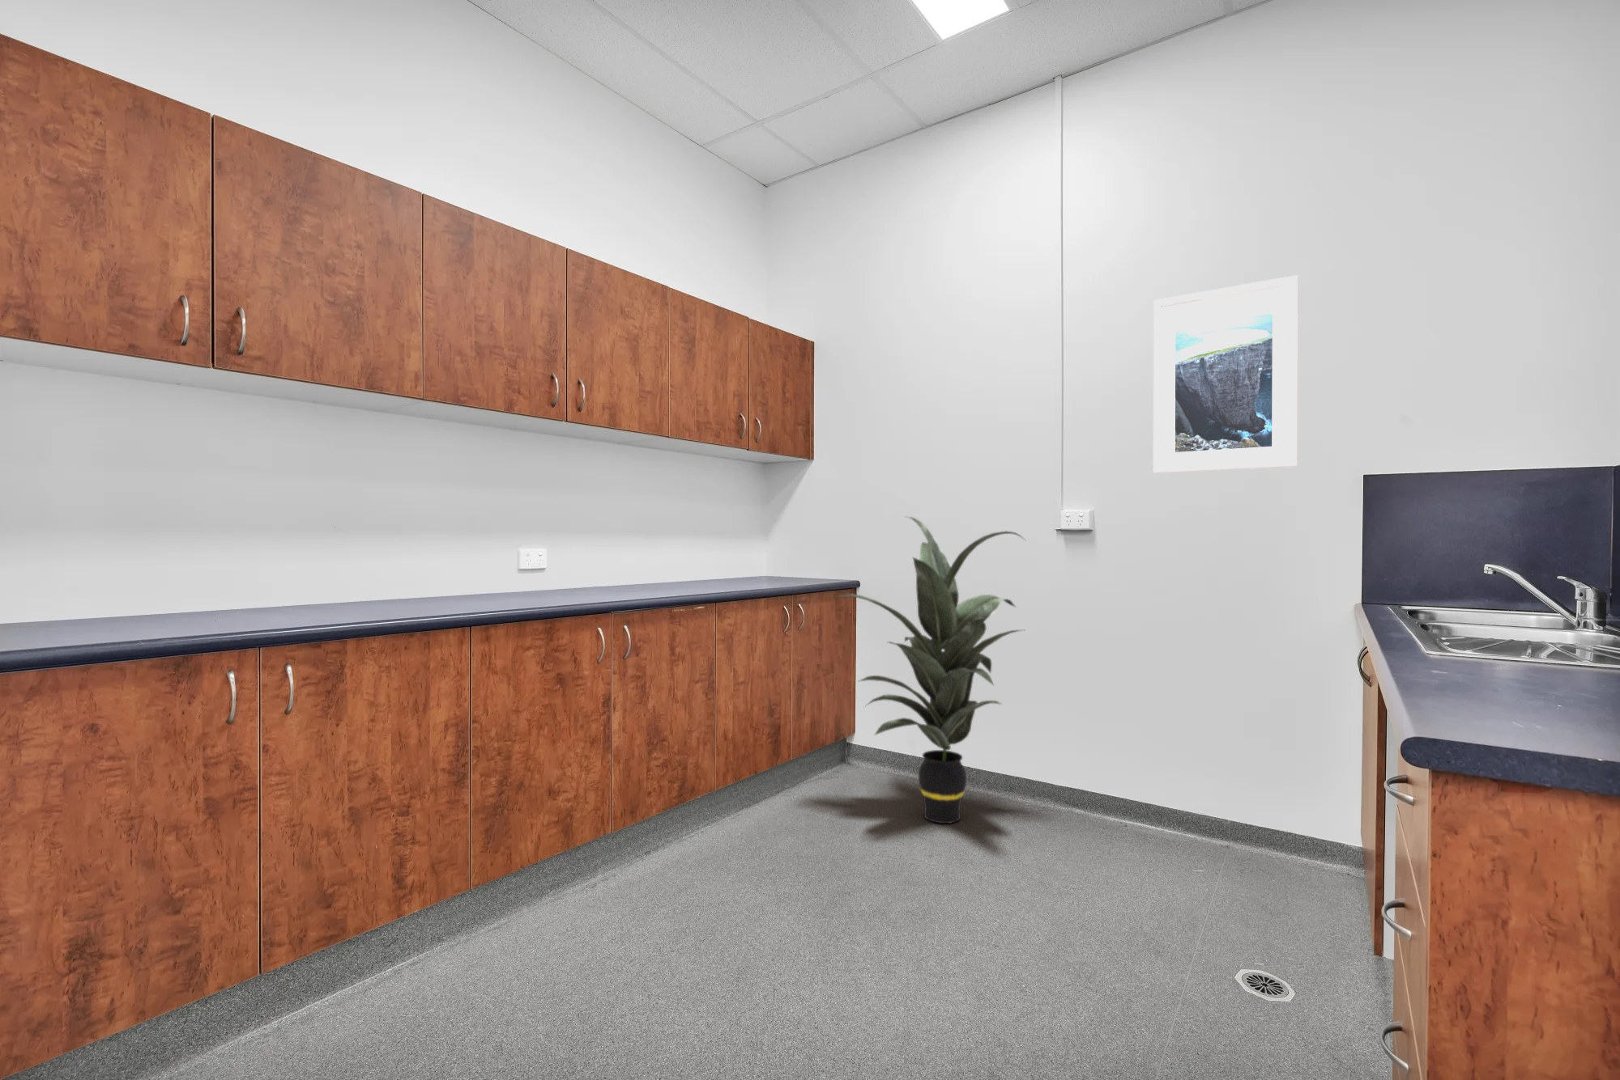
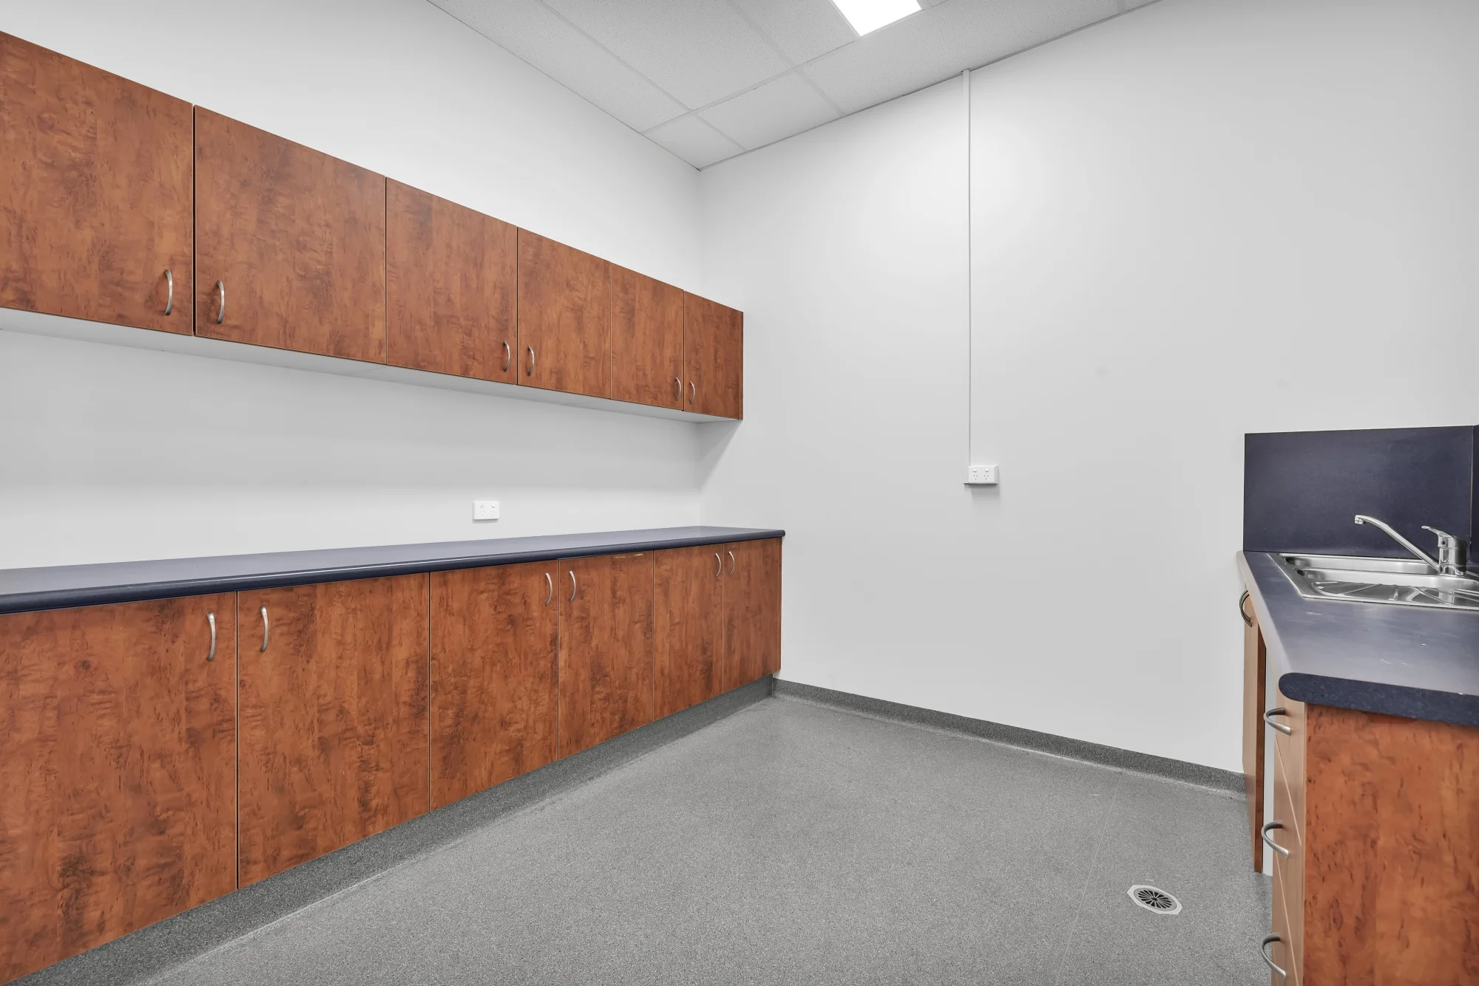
- indoor plant [832,516,1027,824]
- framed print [1153,275,1299,474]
